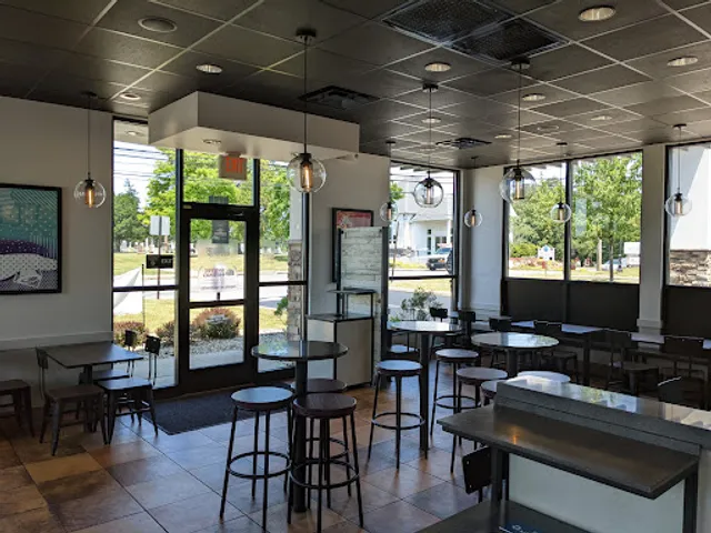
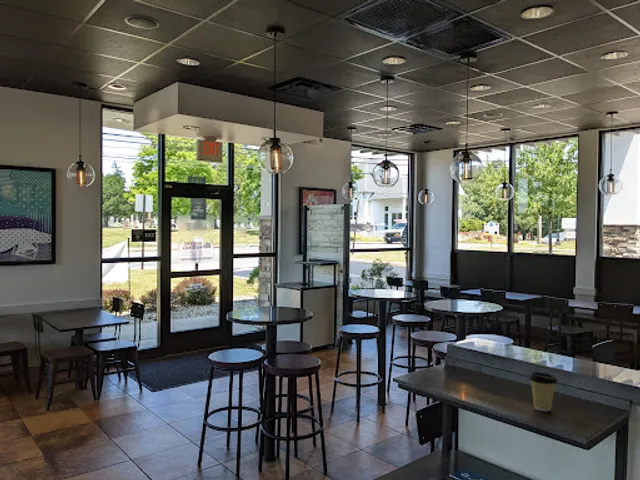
+ coffee cup [528,370,559,412]
